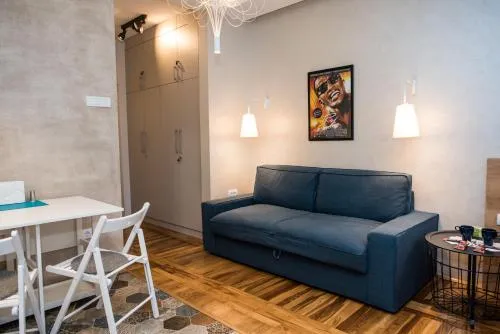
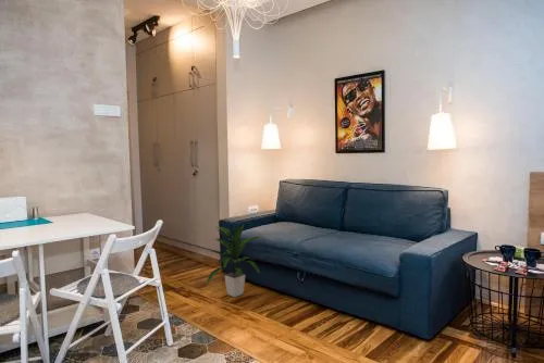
+ indoor plant [206,224,264,298]
